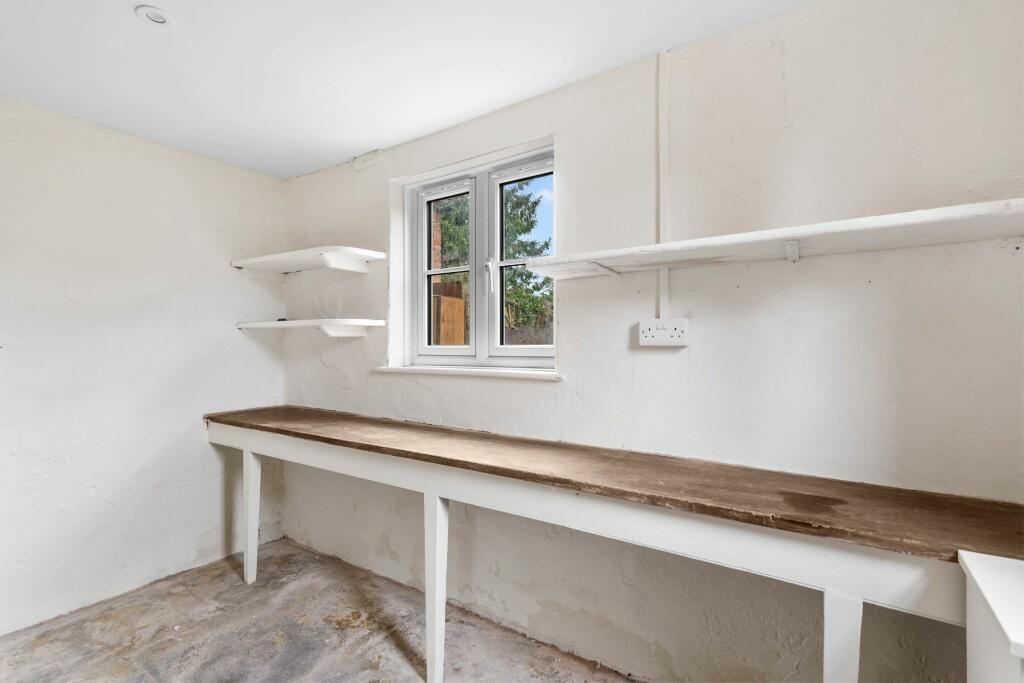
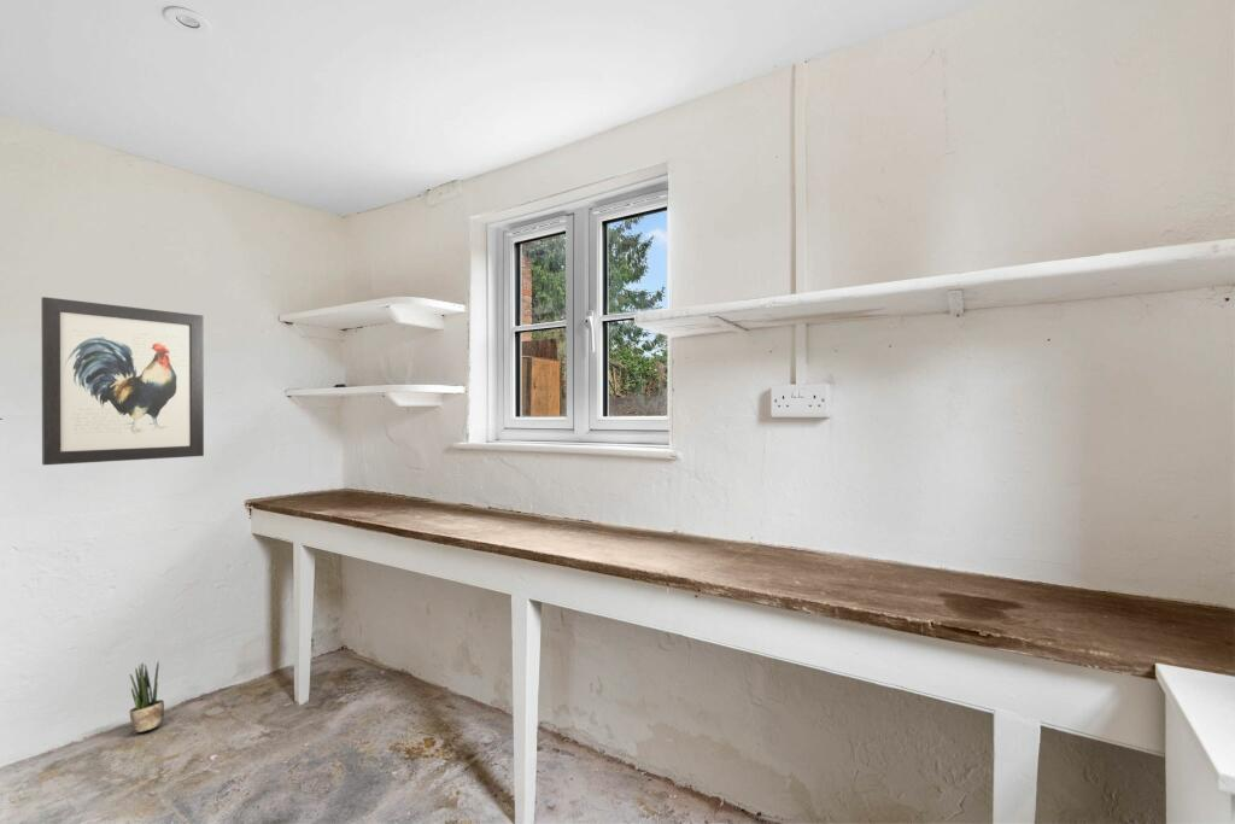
+ wall art [40,296,205,466]
+ potted plant [128,660,165,734]
